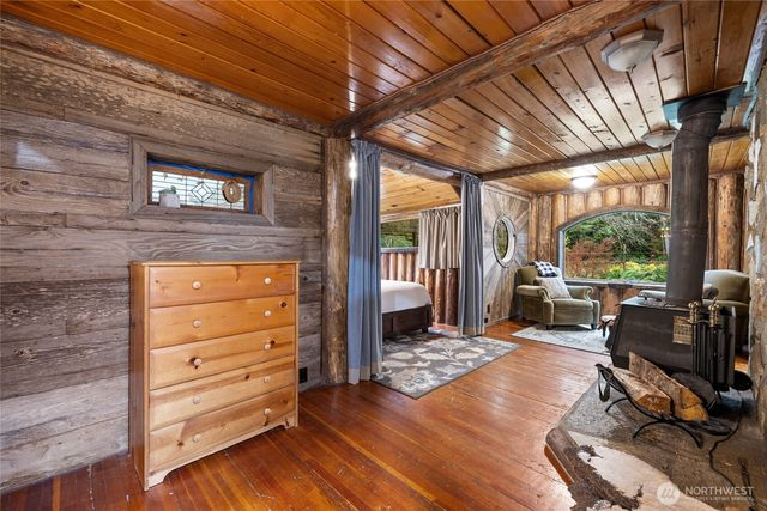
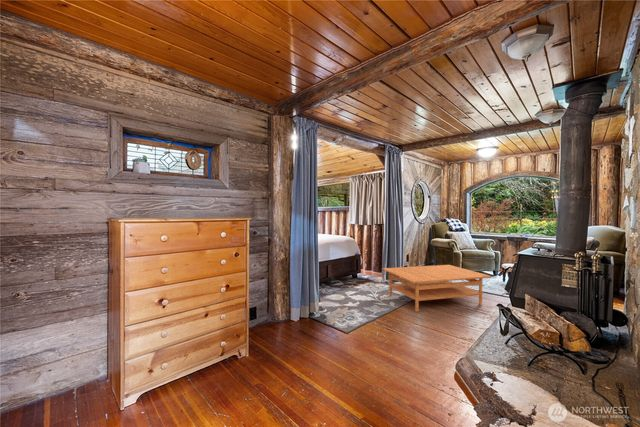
+ coffee table [381,264,493,313]
